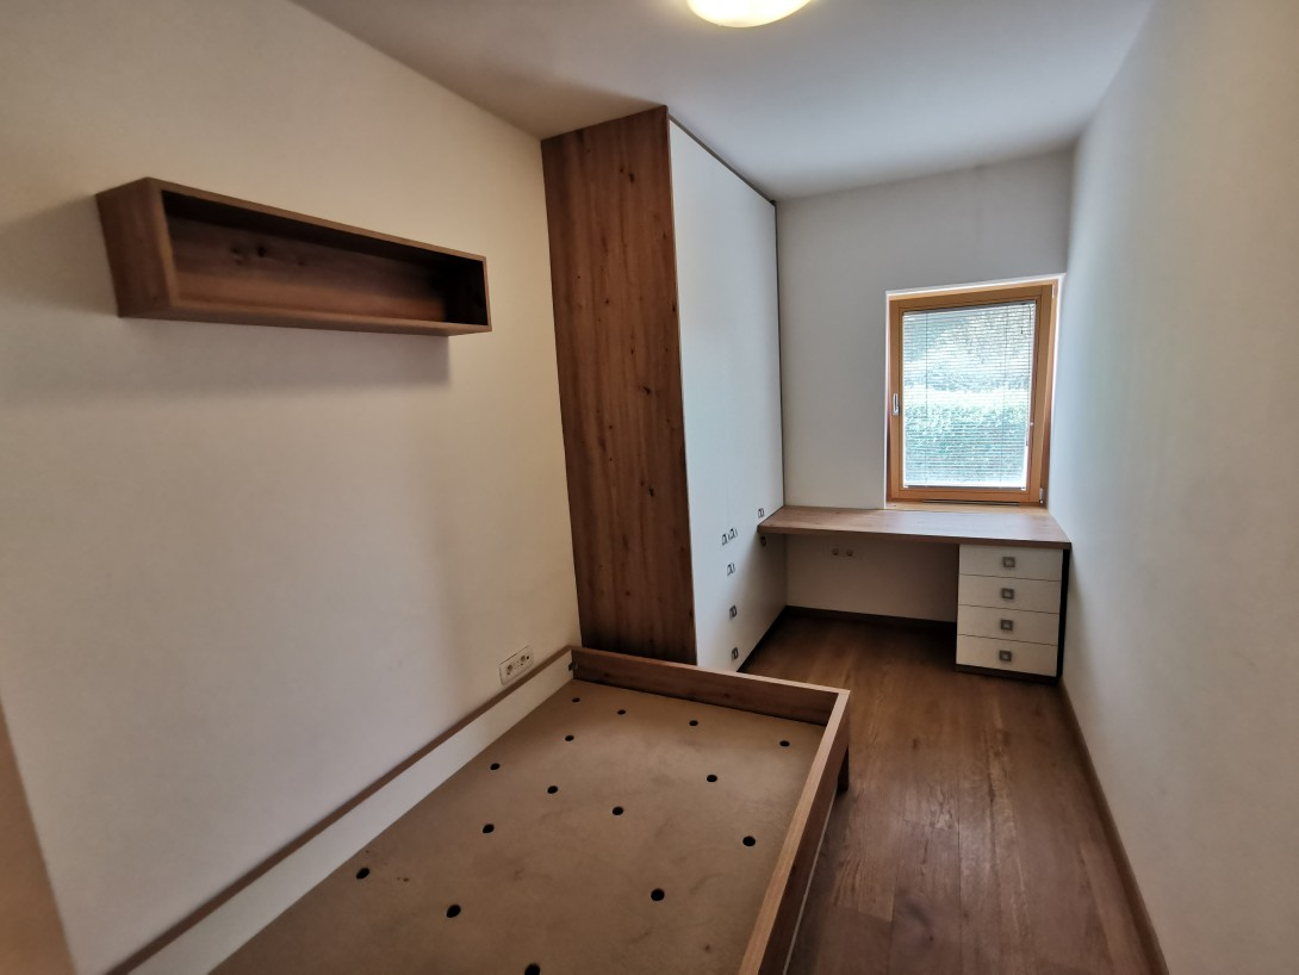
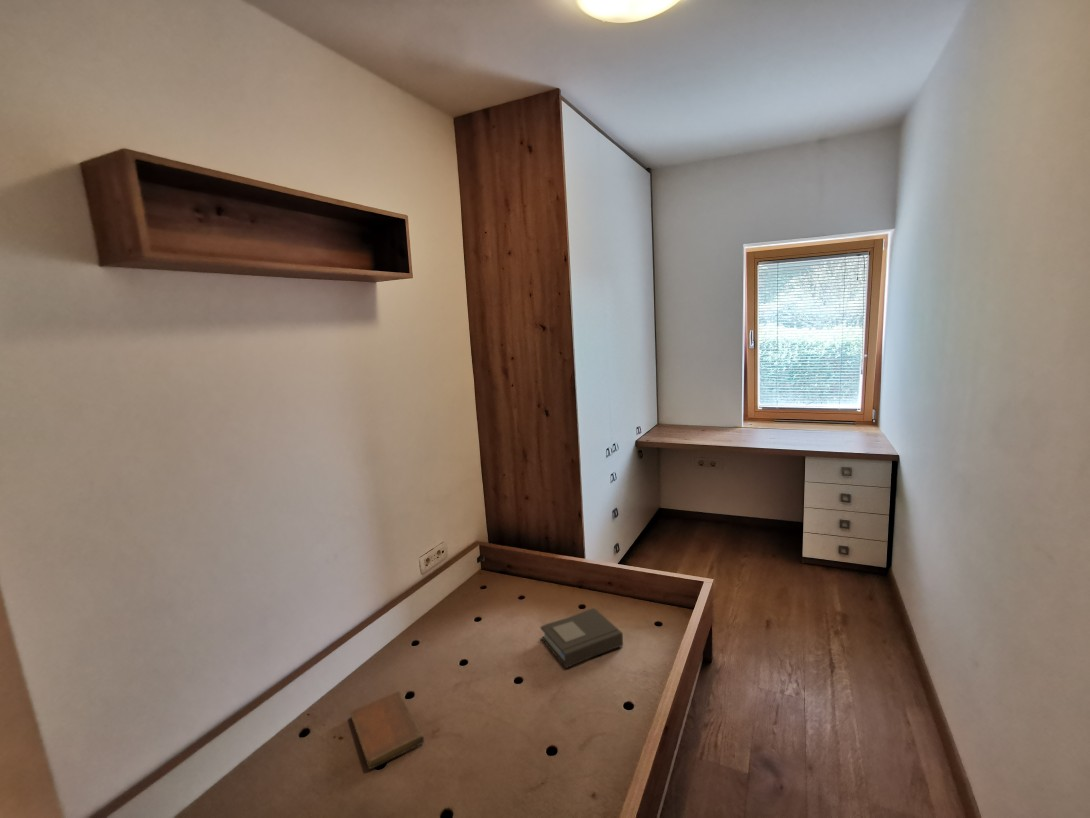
+ notebook [349,690,425,770]
+ book [540,607,624,669]
